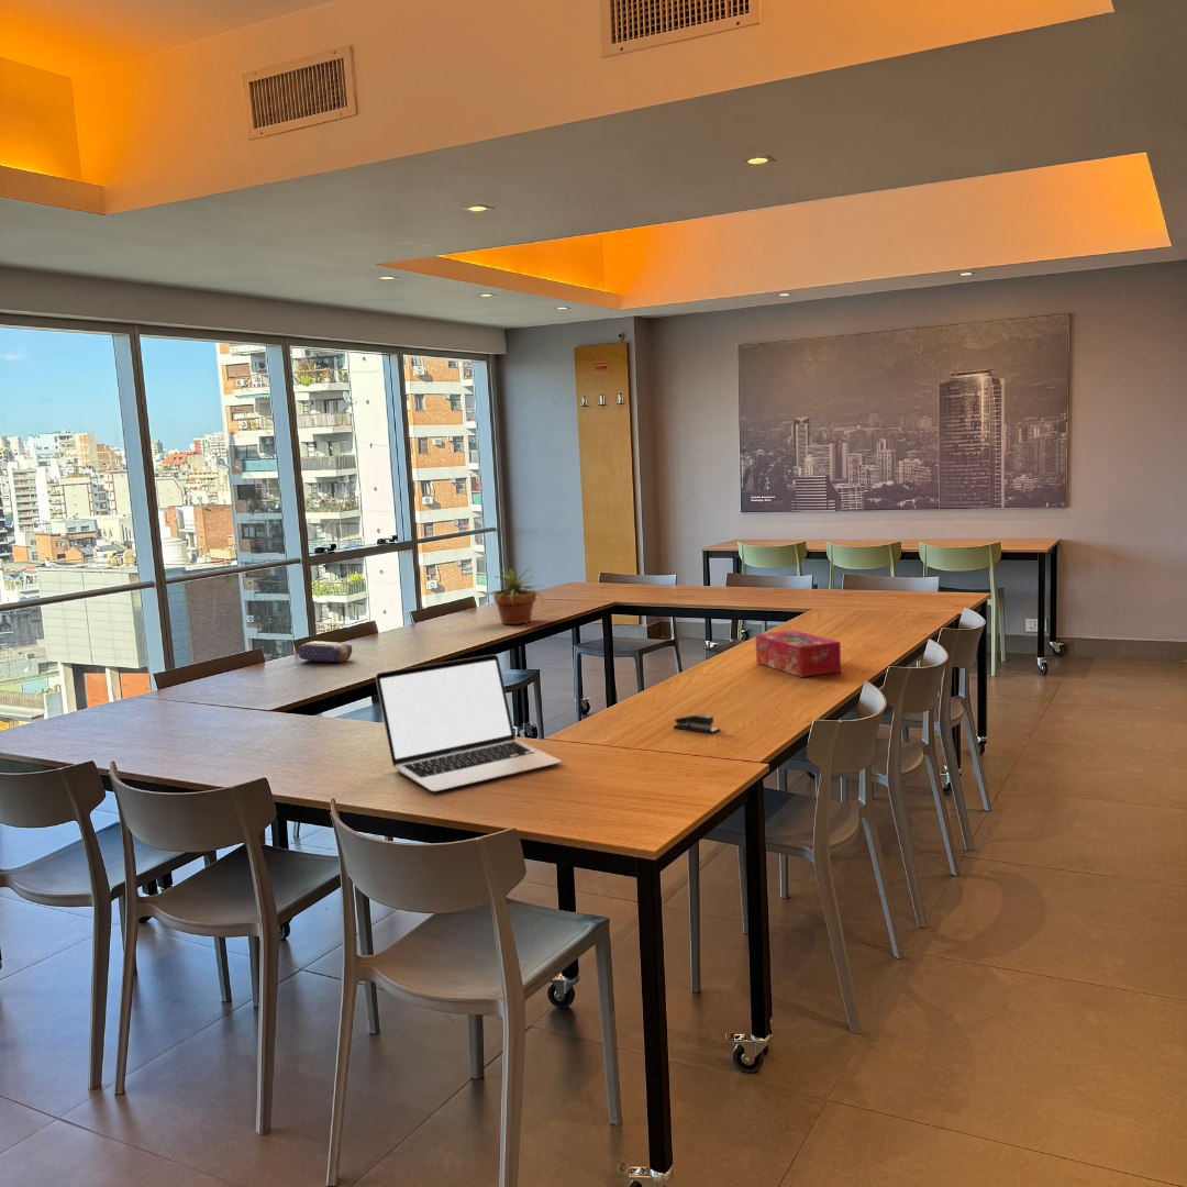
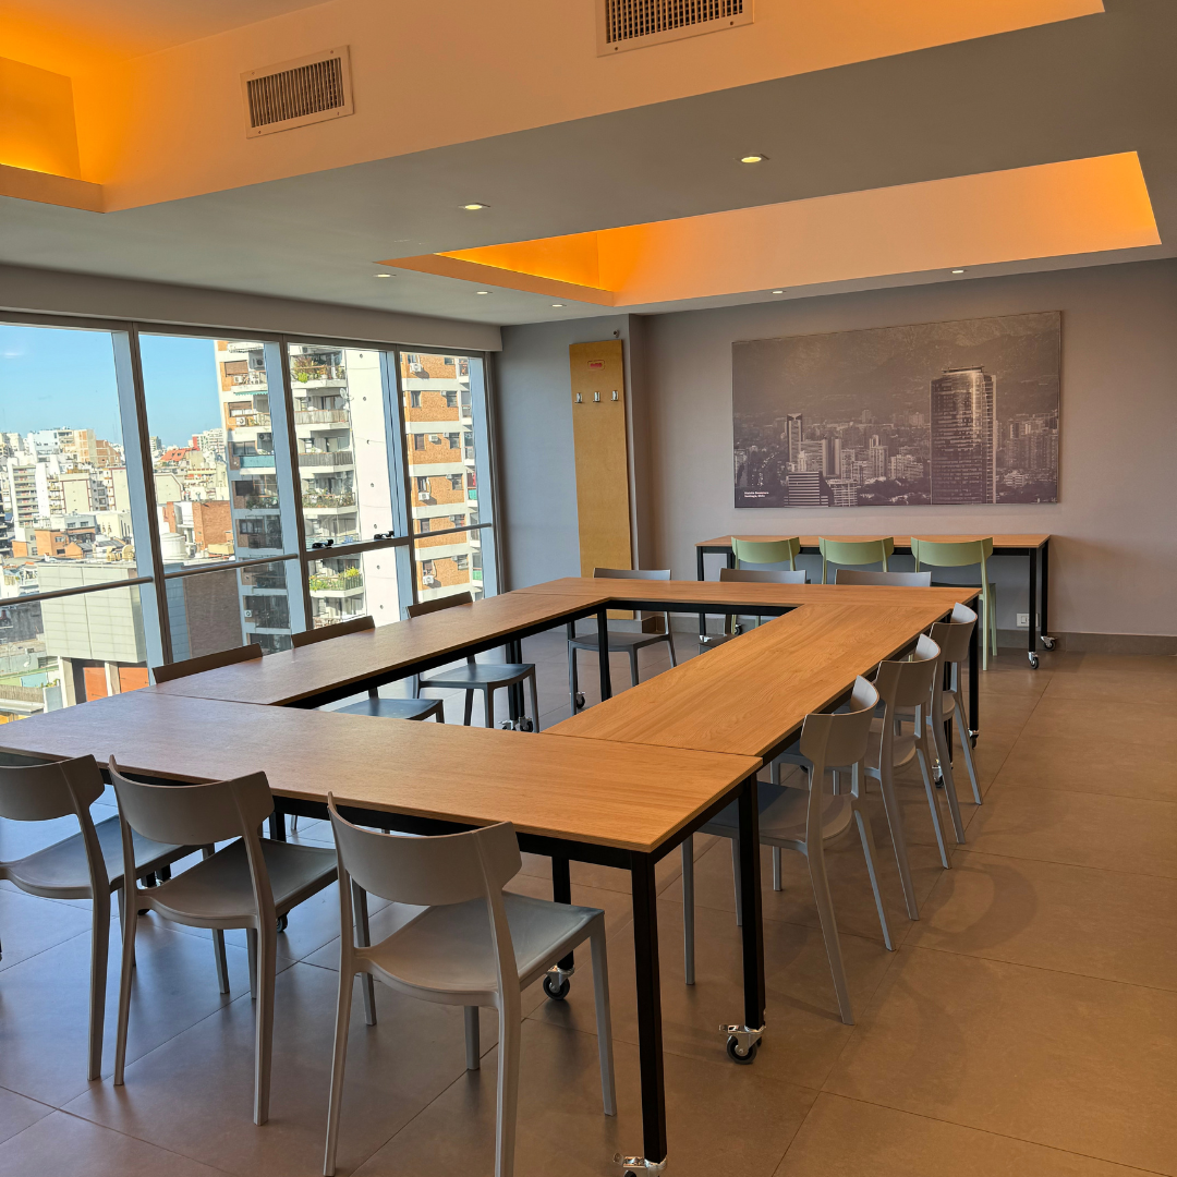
- stapler [673,713,721,735]
- laptop [375,653,562,792]
- potted plant [485,566,545,625]
- pencil case [297,640,353,664]
- tissue box [755,629,842,678]
